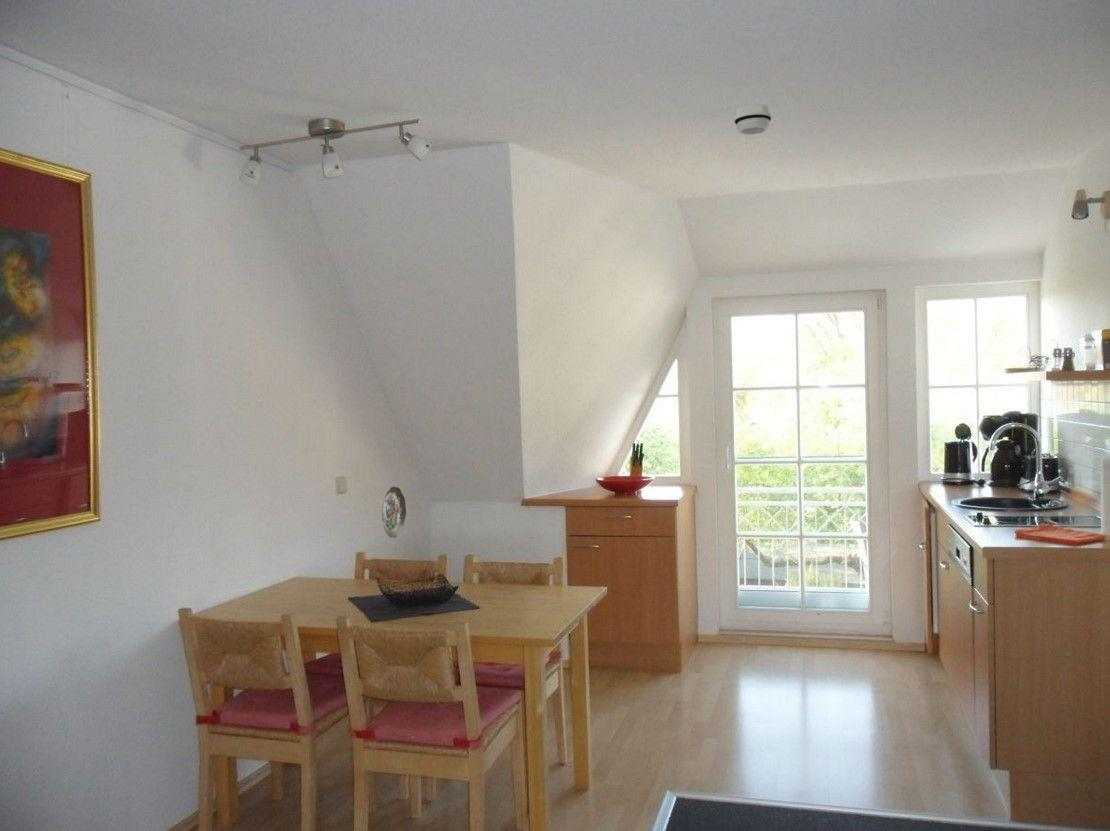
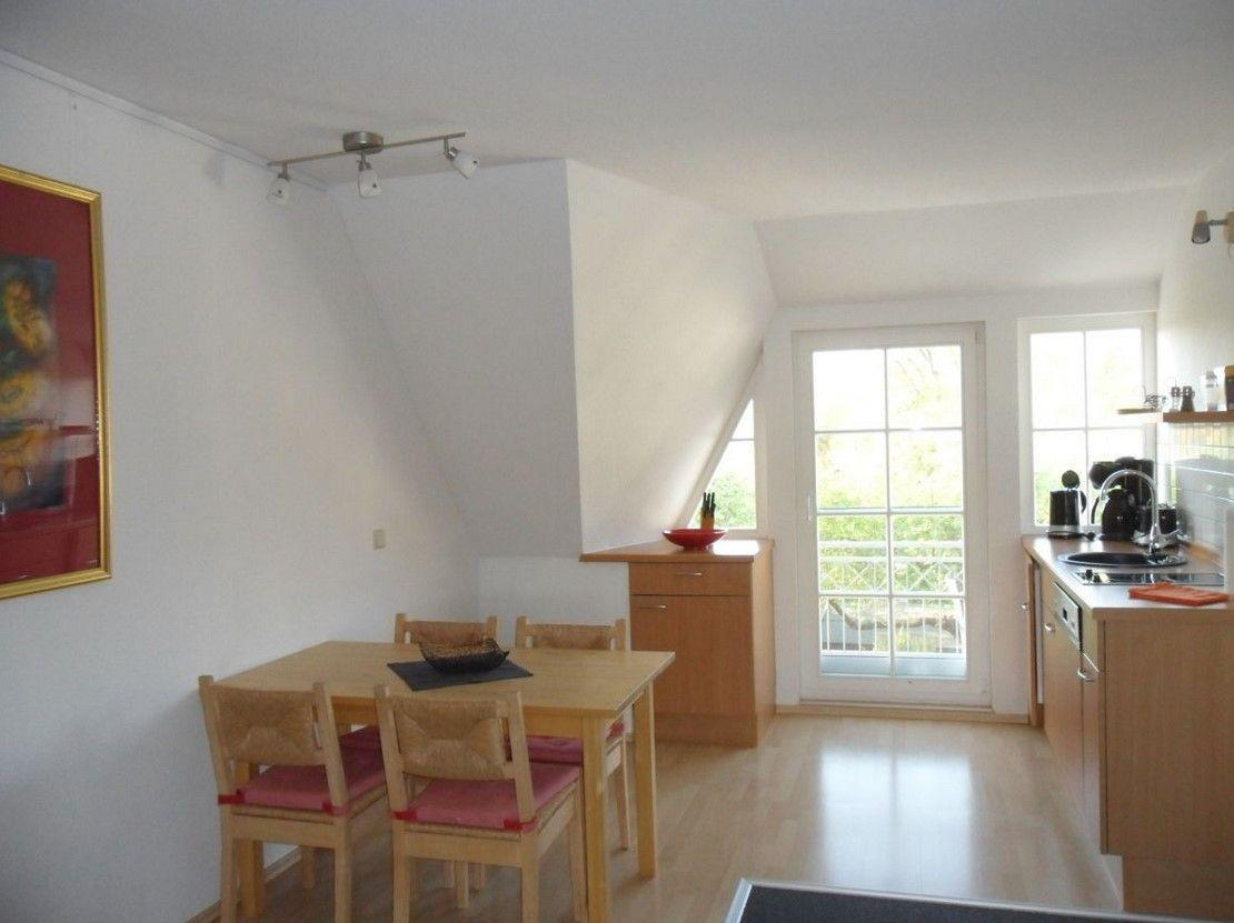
- smoke detector [733,104,773,136]
- decorative plate [381,486,407,539]
